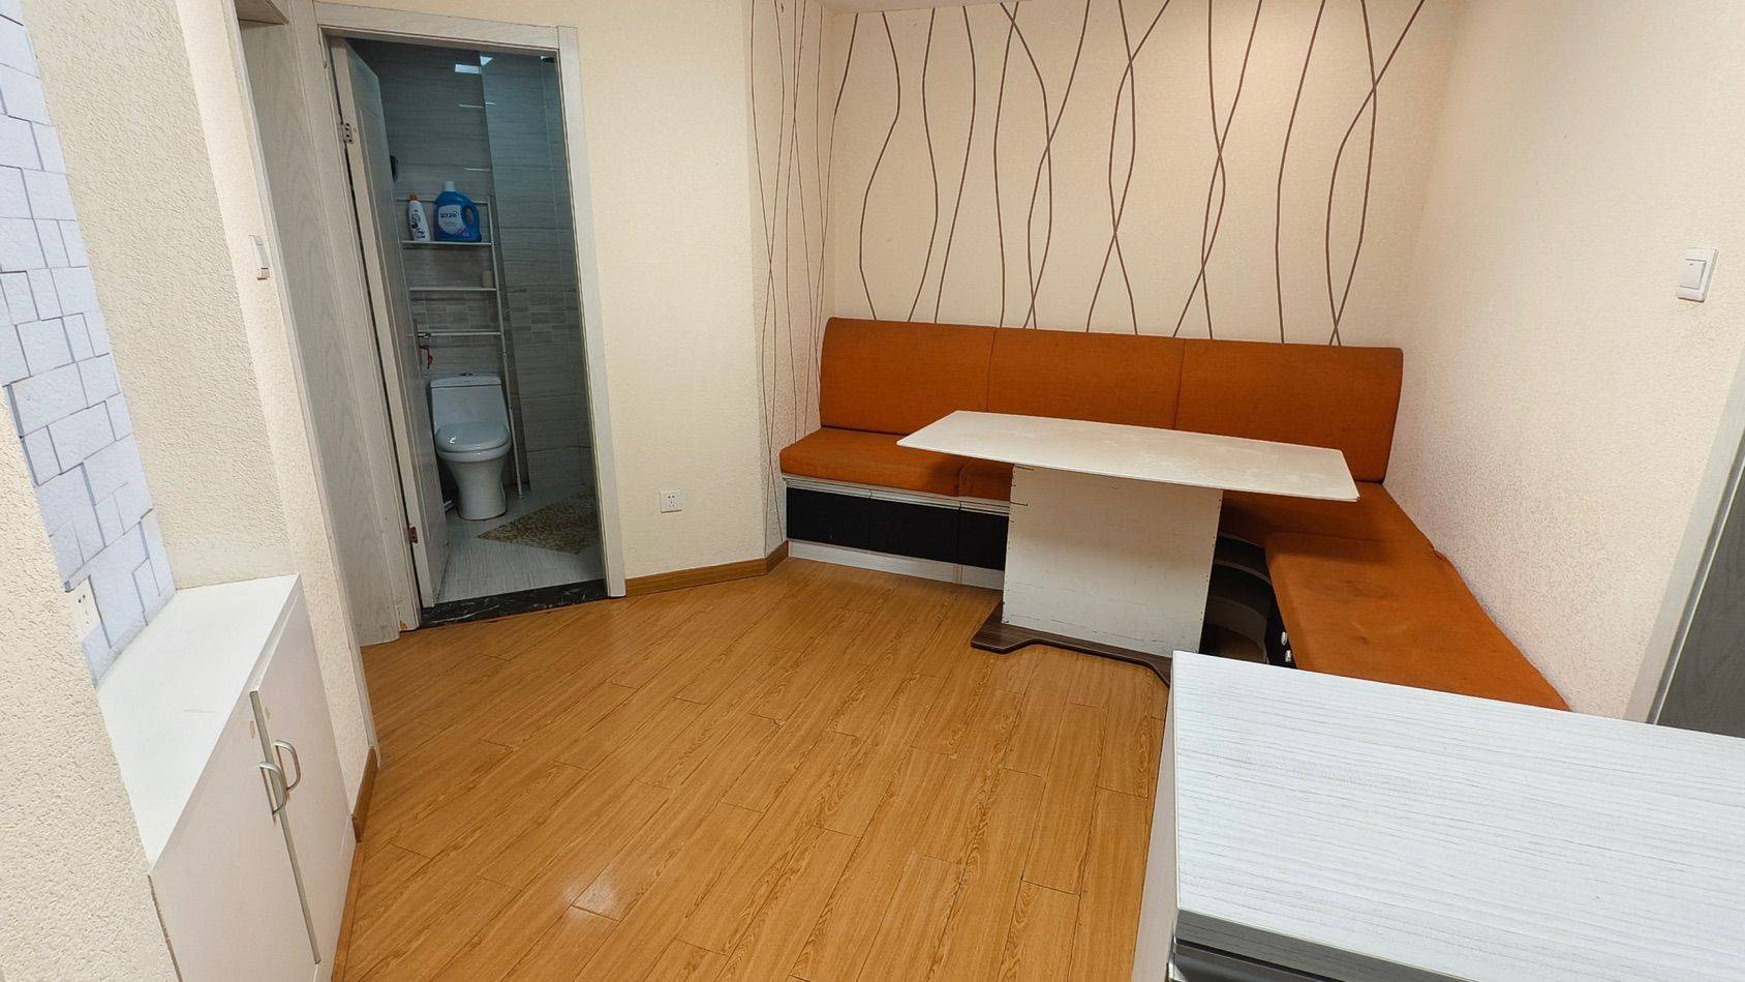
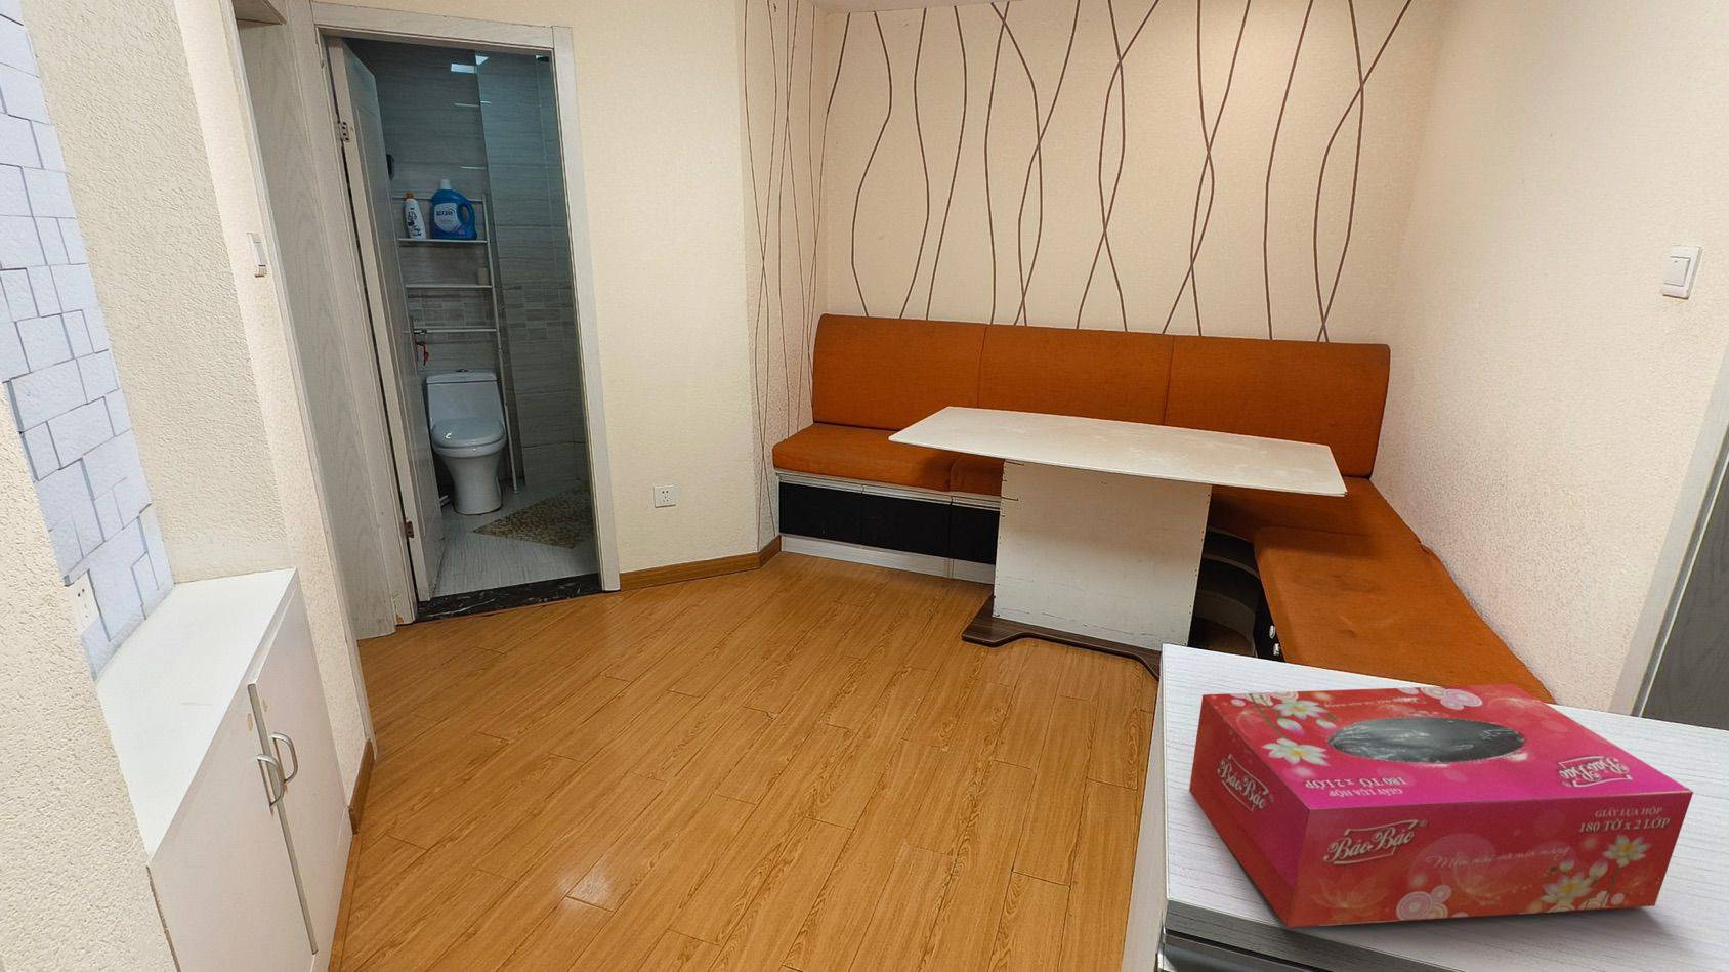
+ tissue box [1189,684,1695,929]
